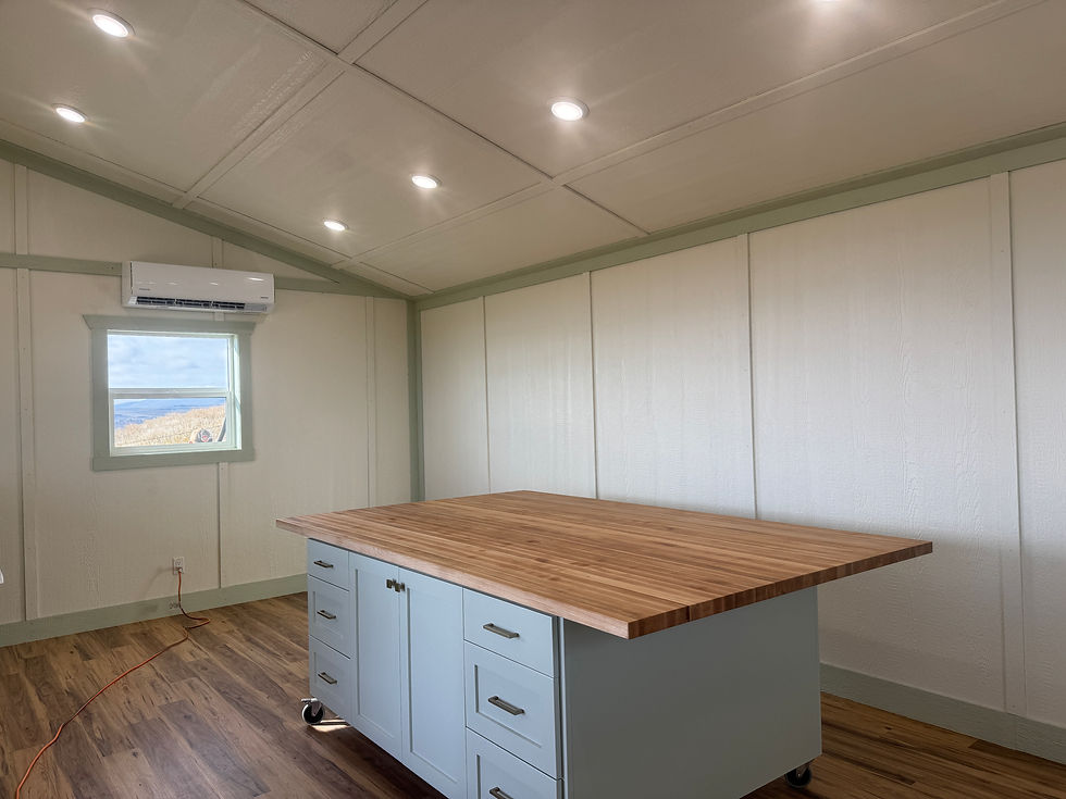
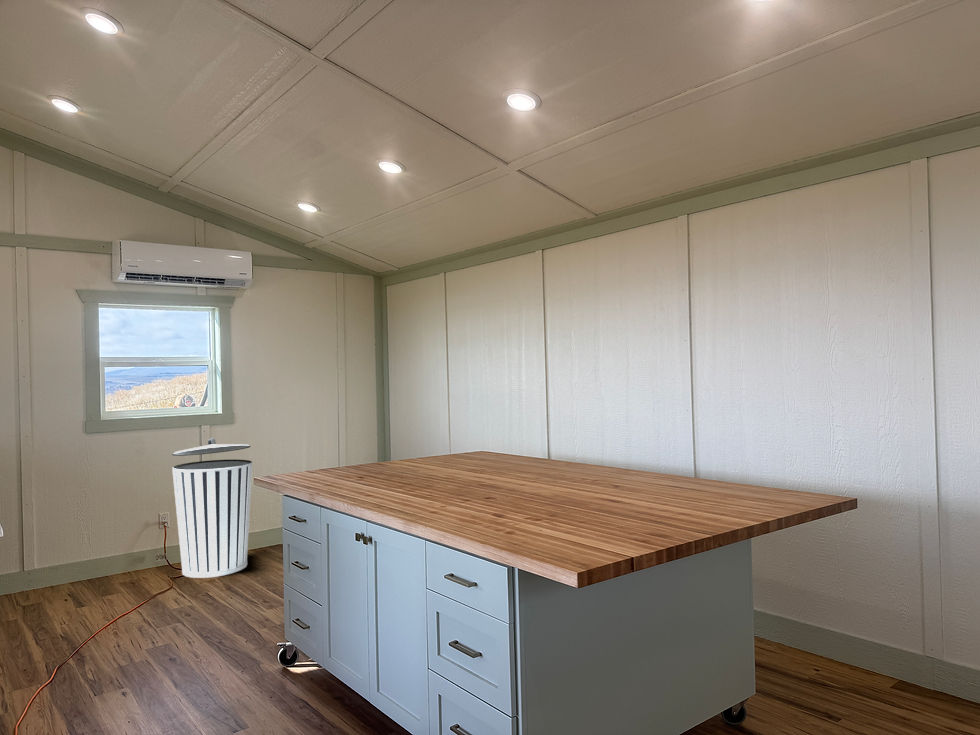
+ trash can [171,437,254,579]
